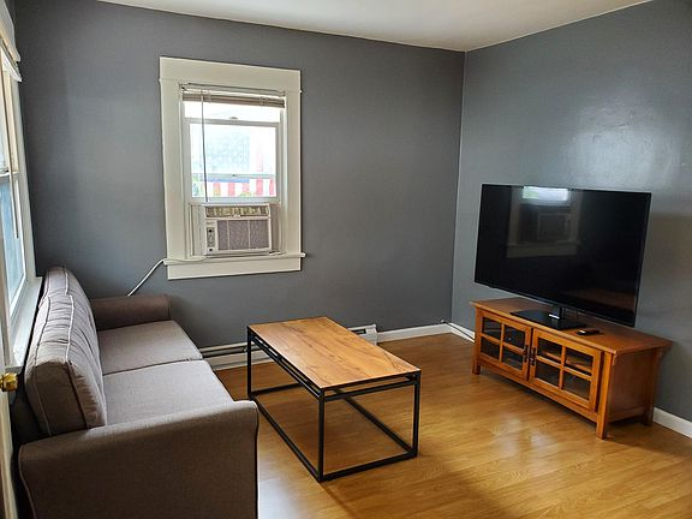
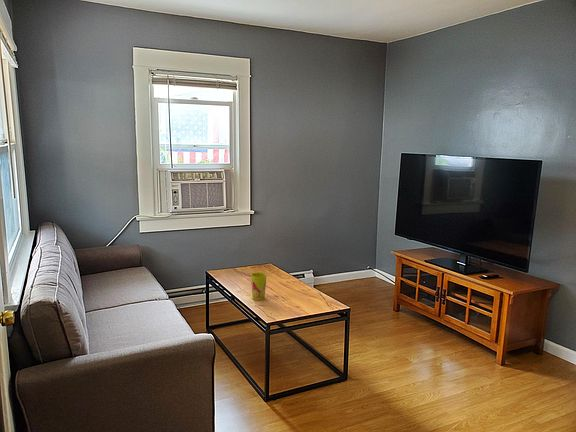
+ cup [250,271,267,301]
